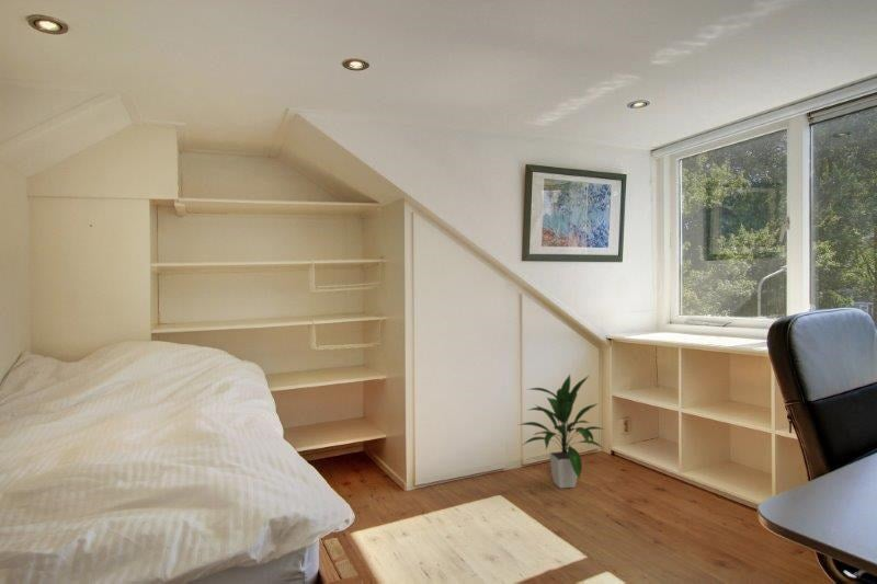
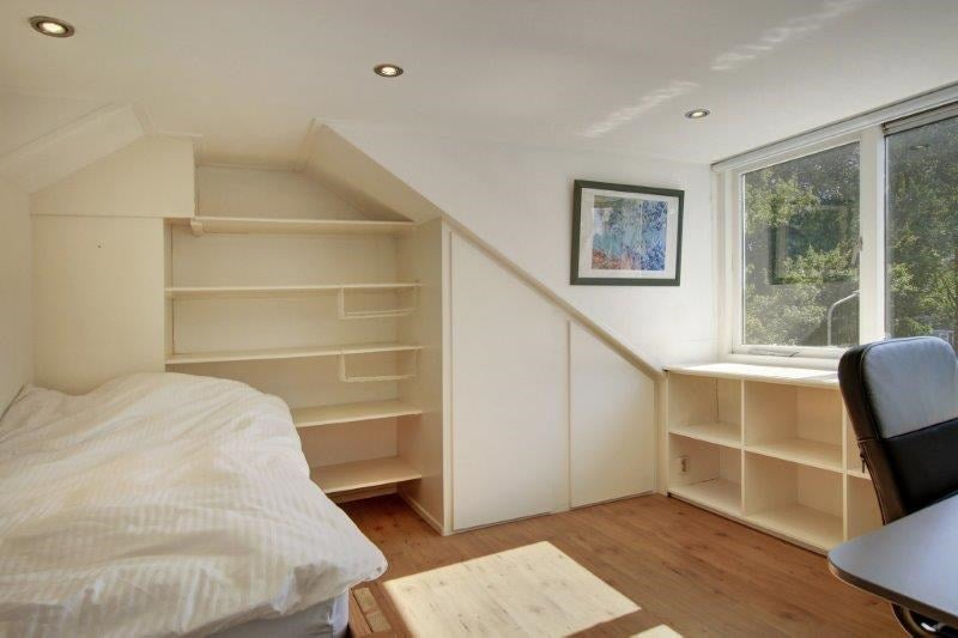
- indoor plant [519,374,606,490]
